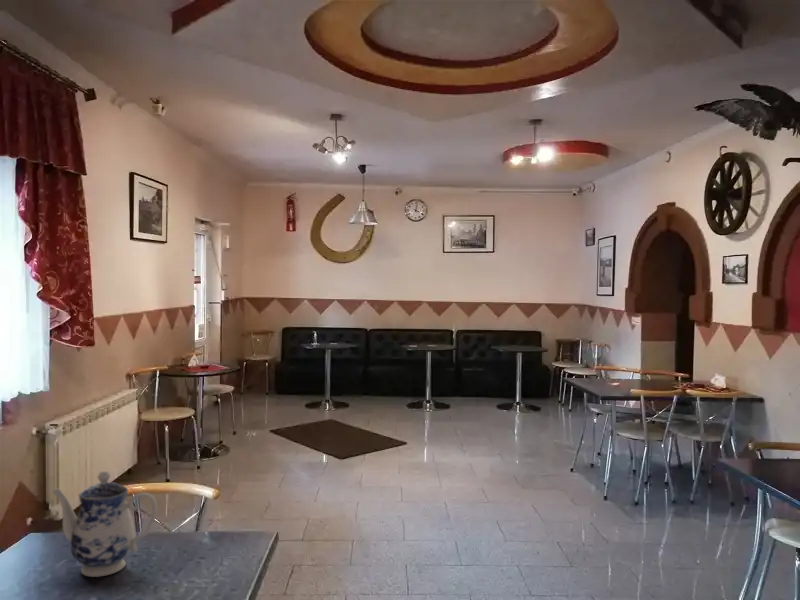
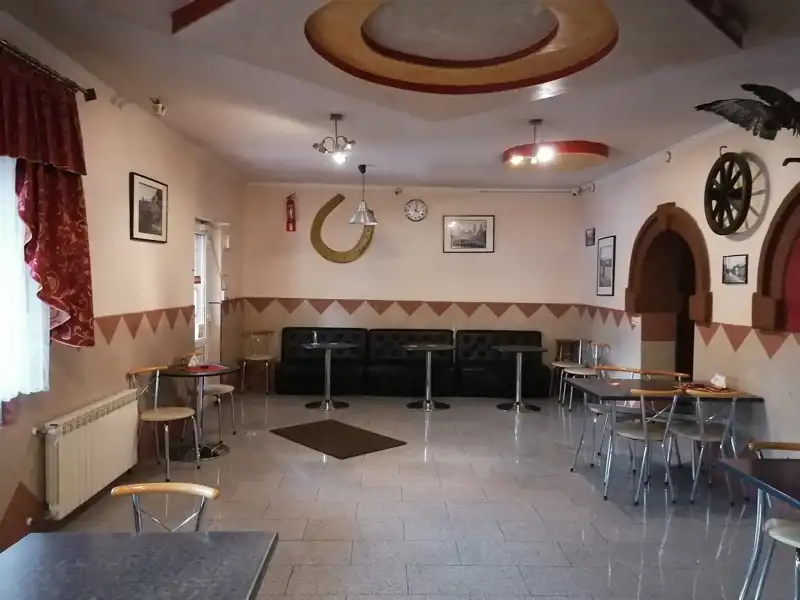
- teapot [50,470,158,578]
